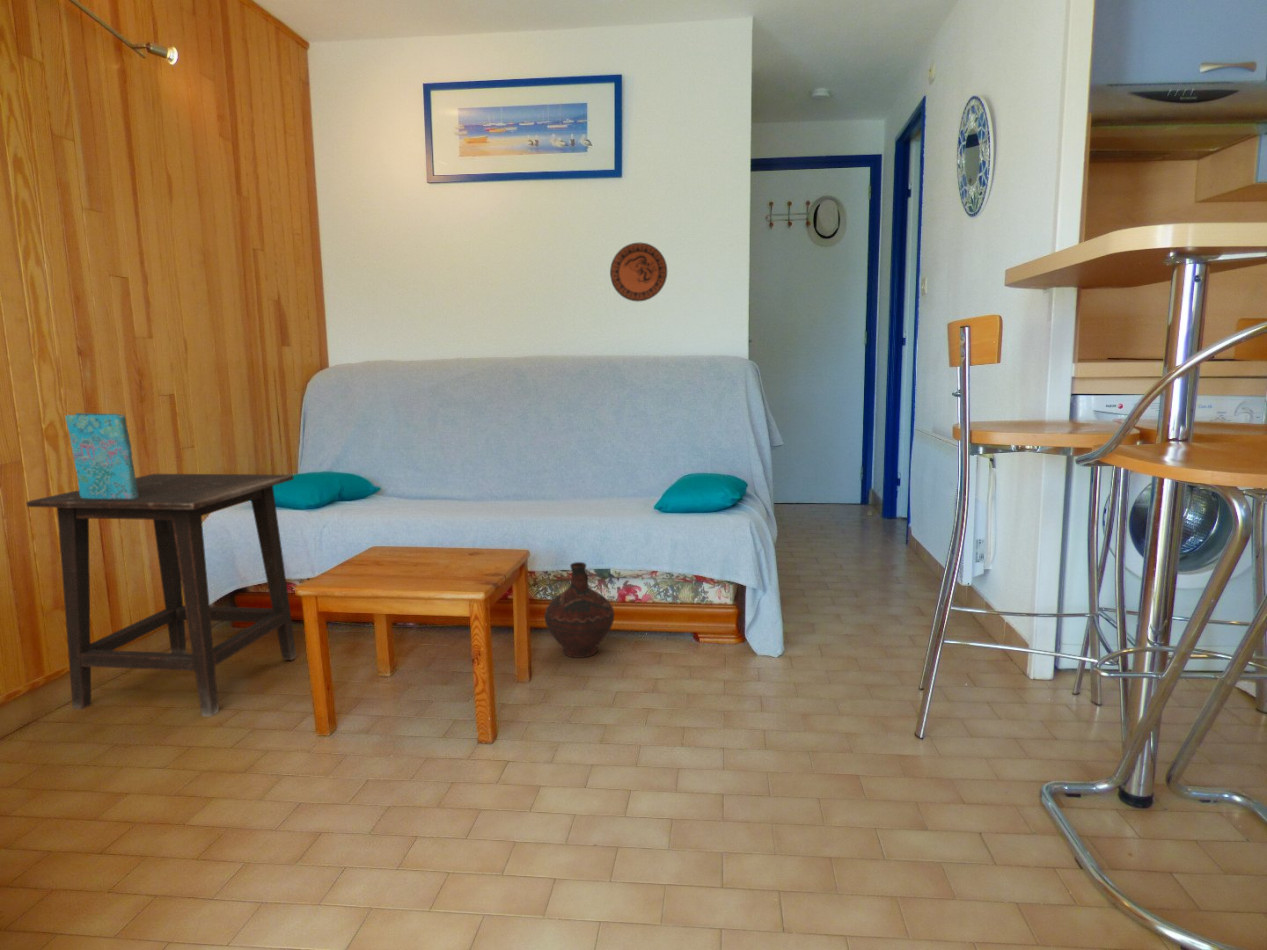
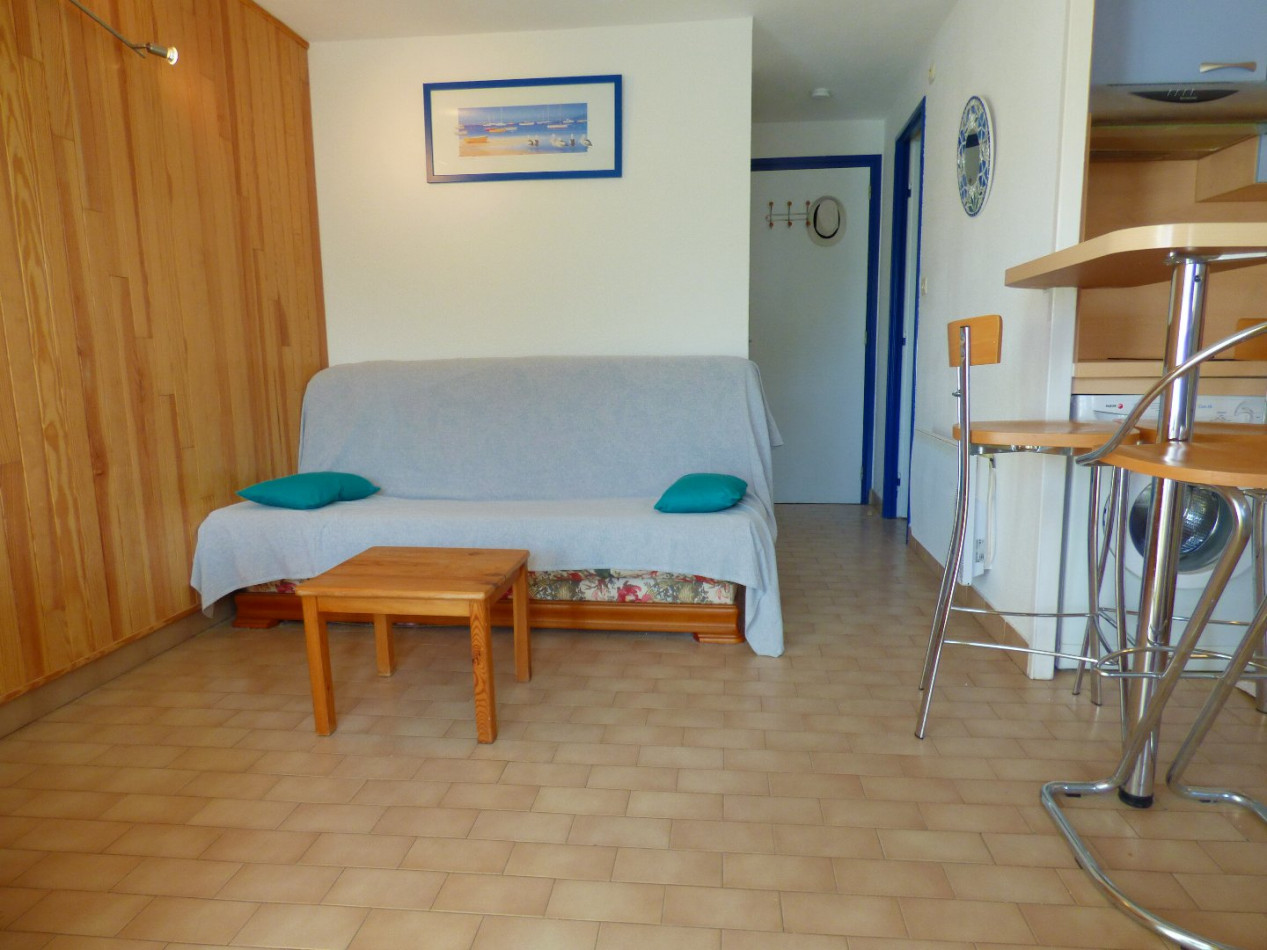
- side table [25,473,298,718]
- ceramic jug [543,561,615,659]
- cover [64,412,139,499]
- decorative plate [609,242,668,303]
